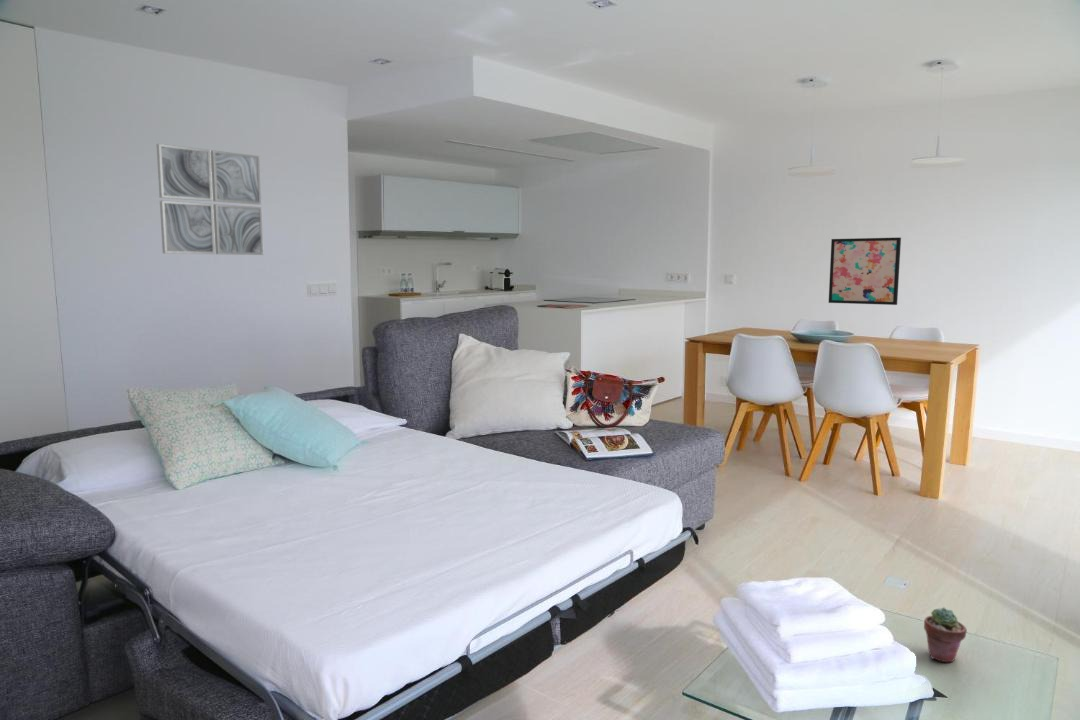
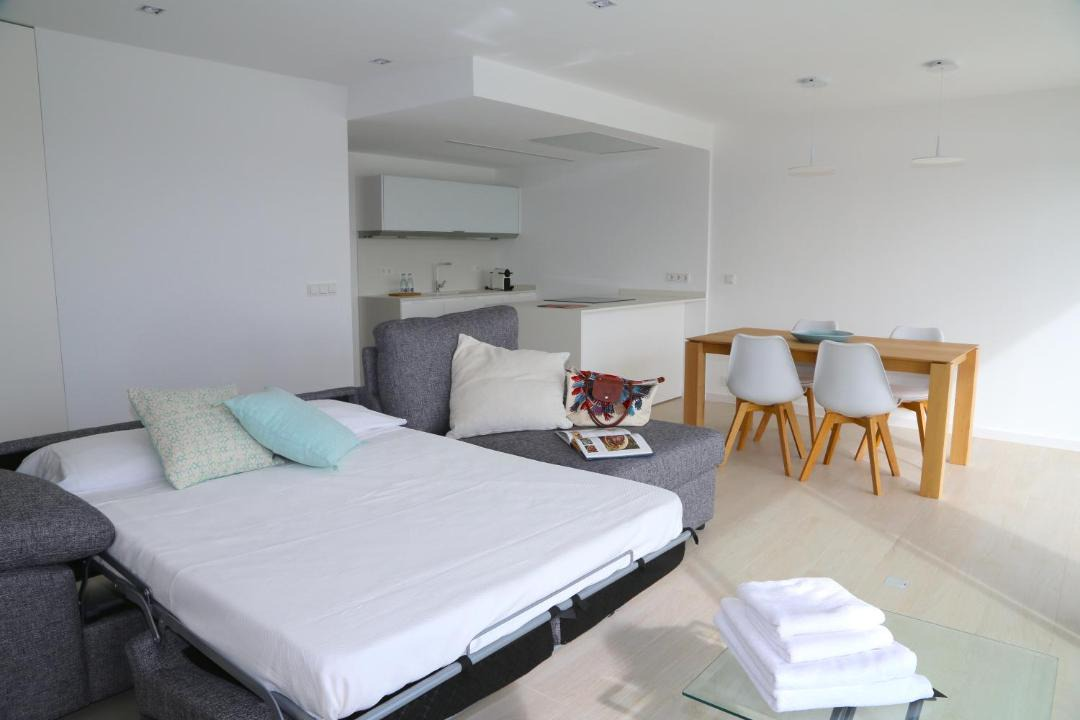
- wall art [156,143,264,256]
- potted succulent [923,606,968,663]
- wall art [828,236,902,306]
